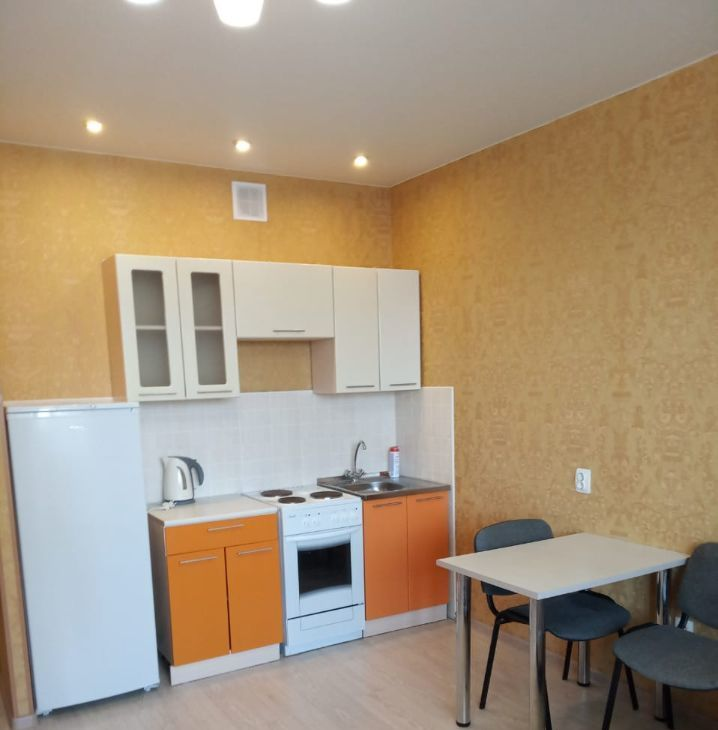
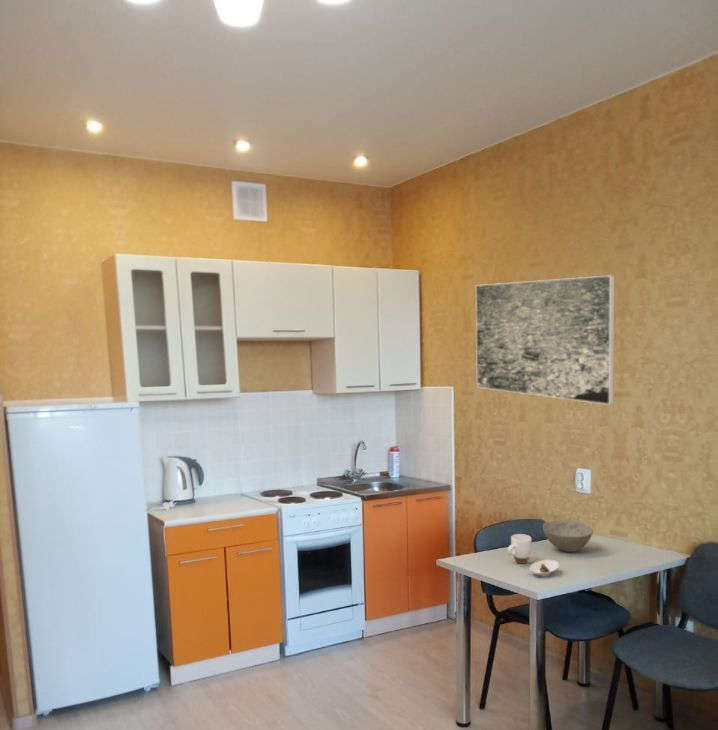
+ bowl [542,519,594,553]
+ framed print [475,274,616,406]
+ mug [507,533,533,565]
+ saucer [529,559,560,577]
